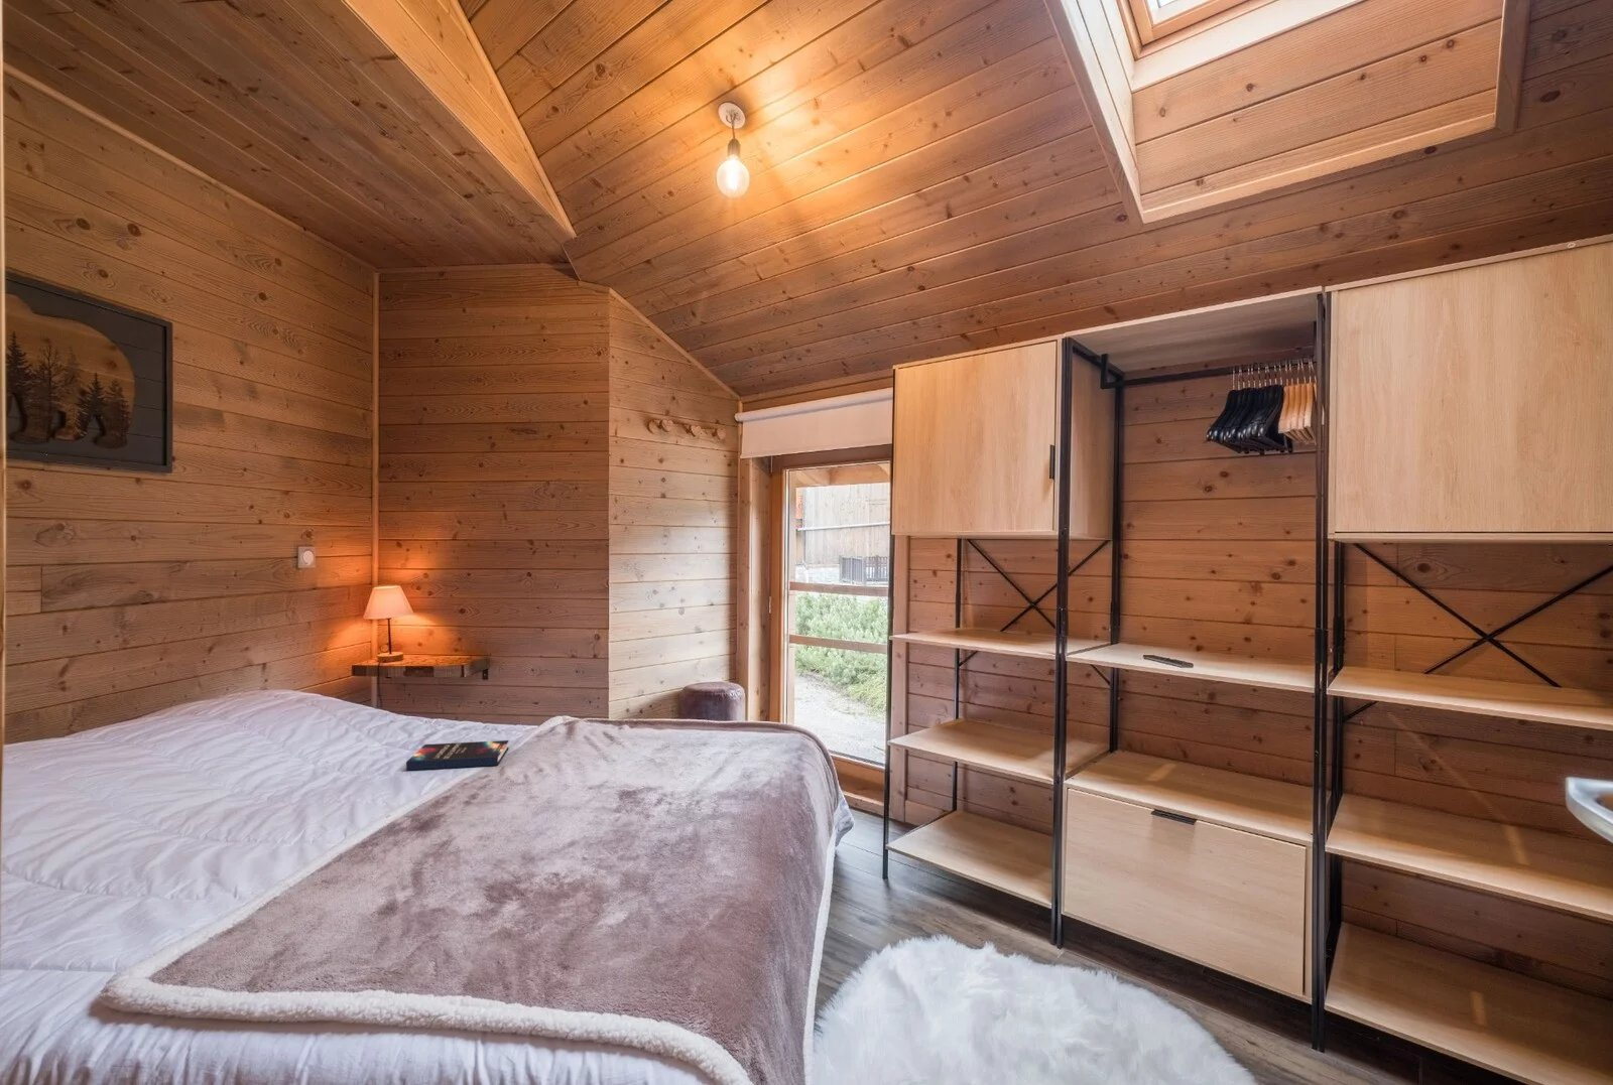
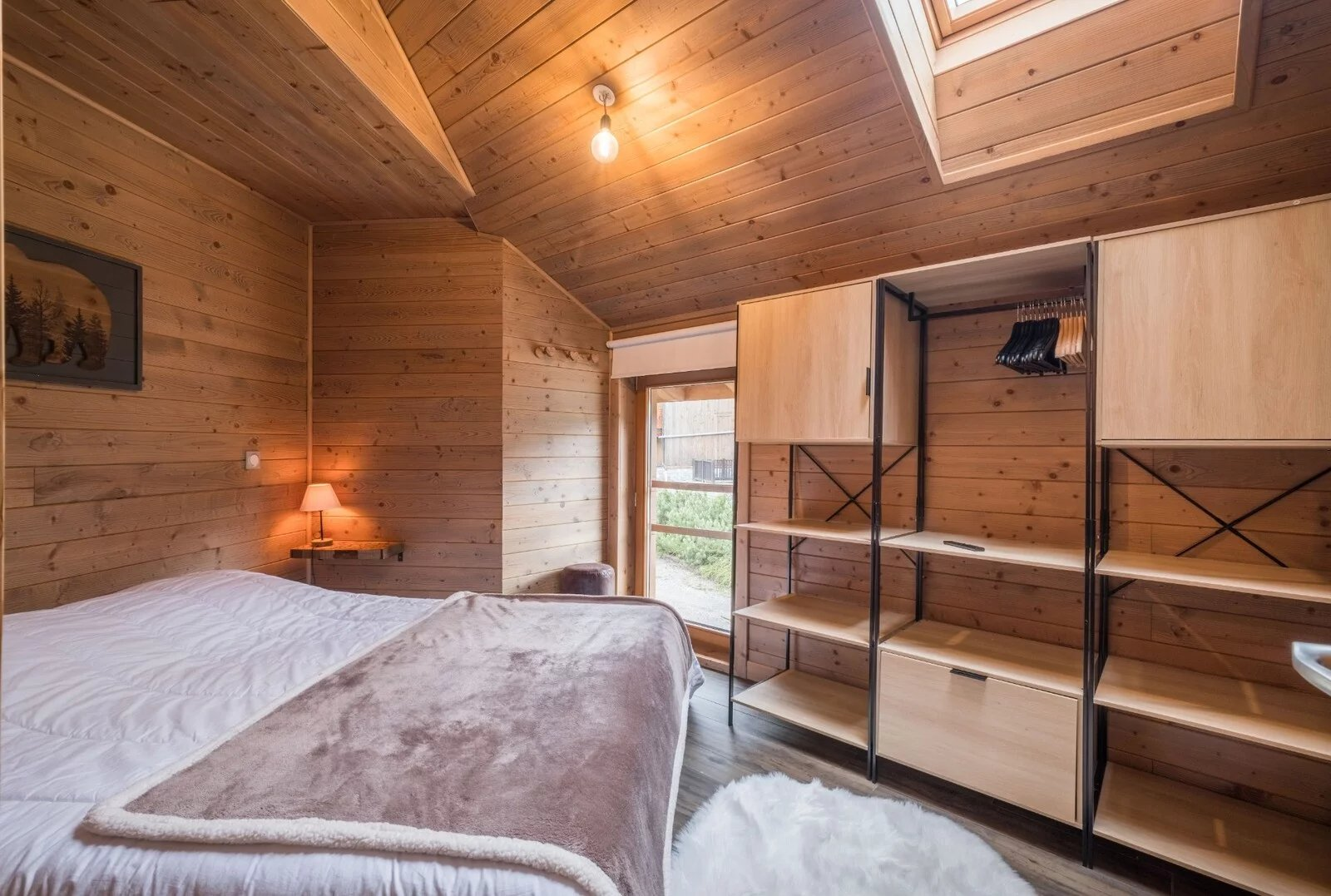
- hardback book [405,740,510,771]
